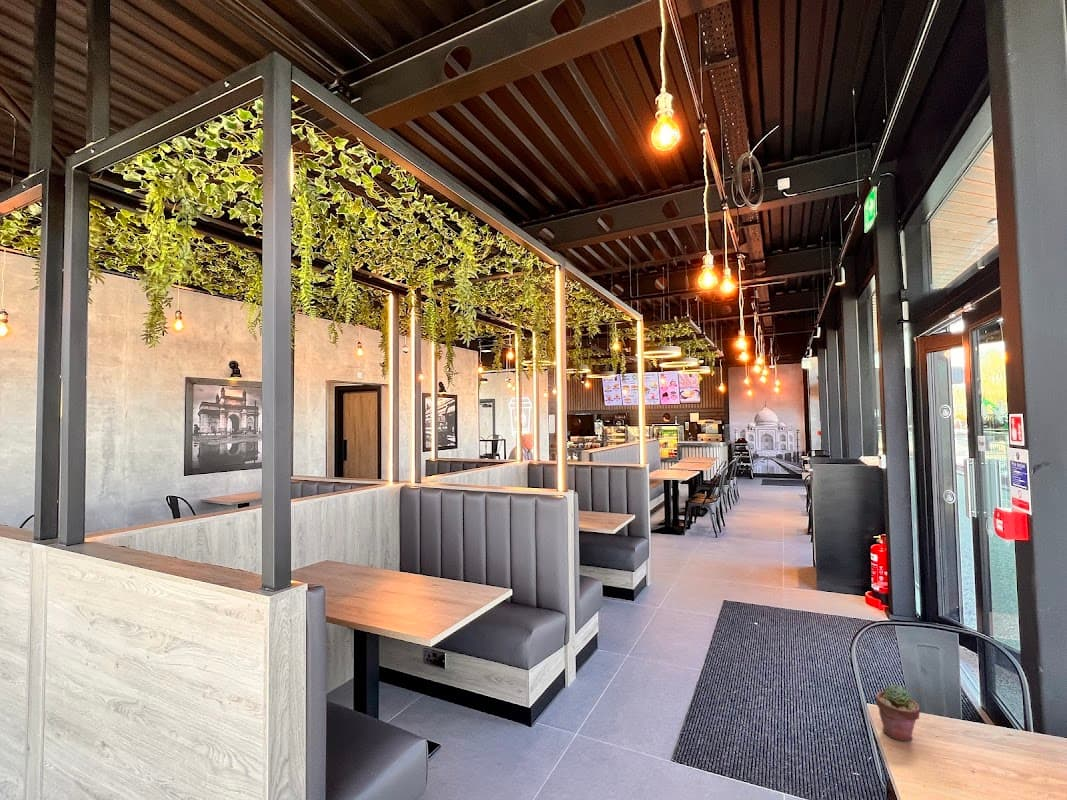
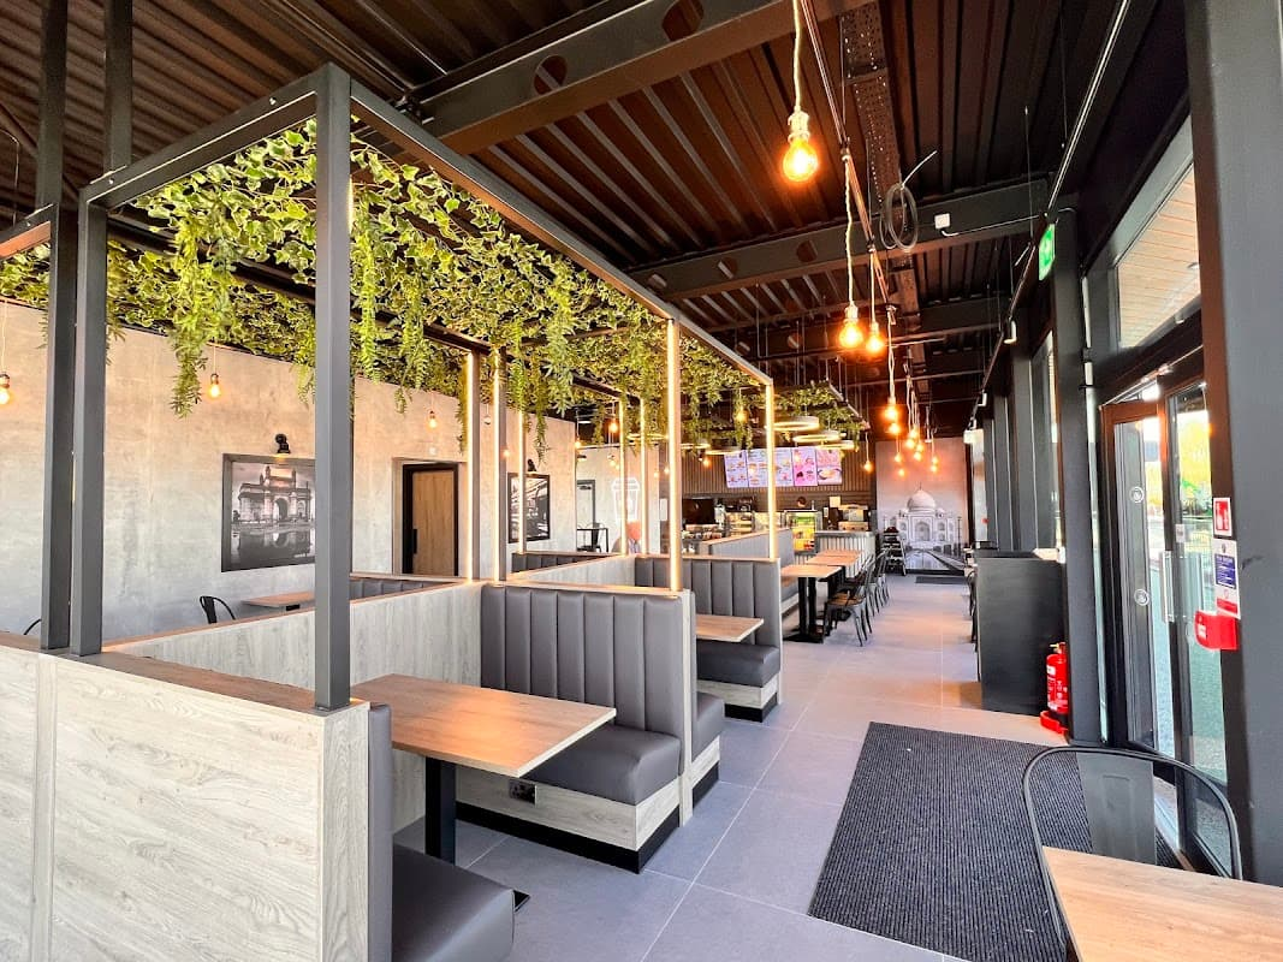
- potted succulent [875,684,921,742]
